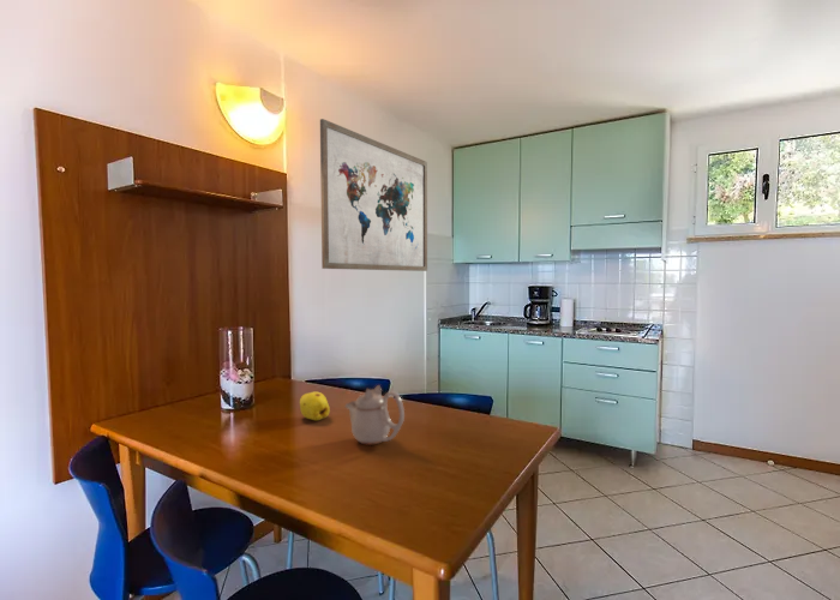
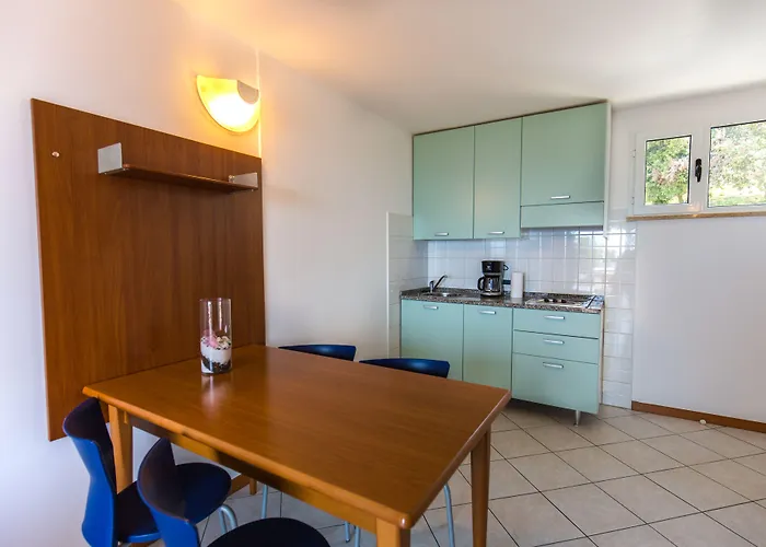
- teapot [344,384,406,446]
- fruit [299,391,331,421]
- wall art [319,118,428,272]
